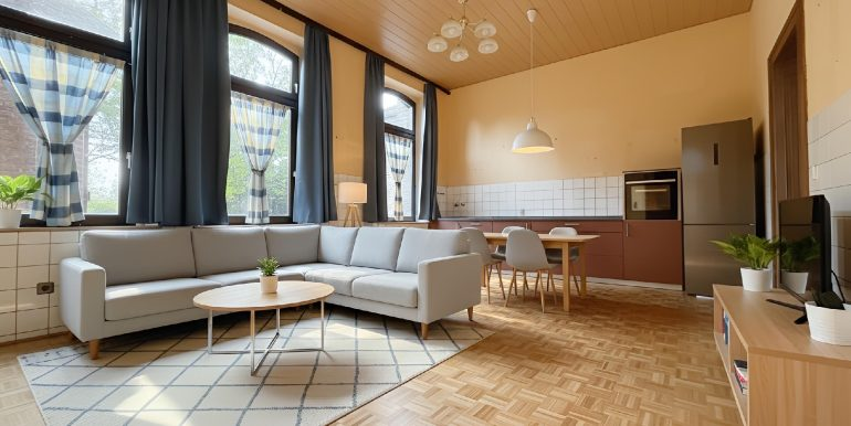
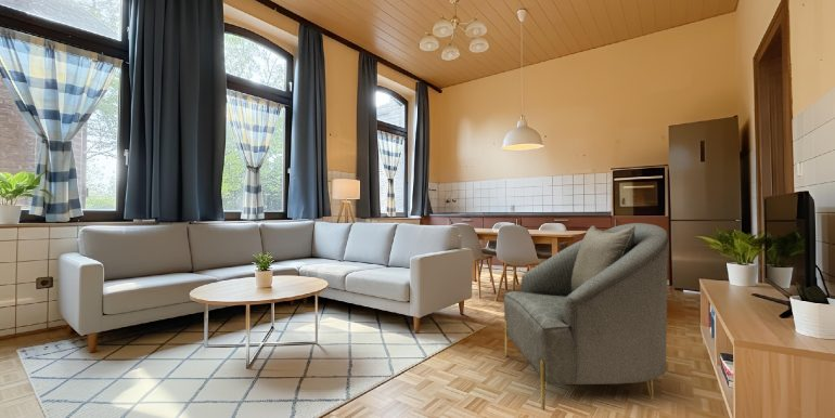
+ armchair [503,222,670,412]
